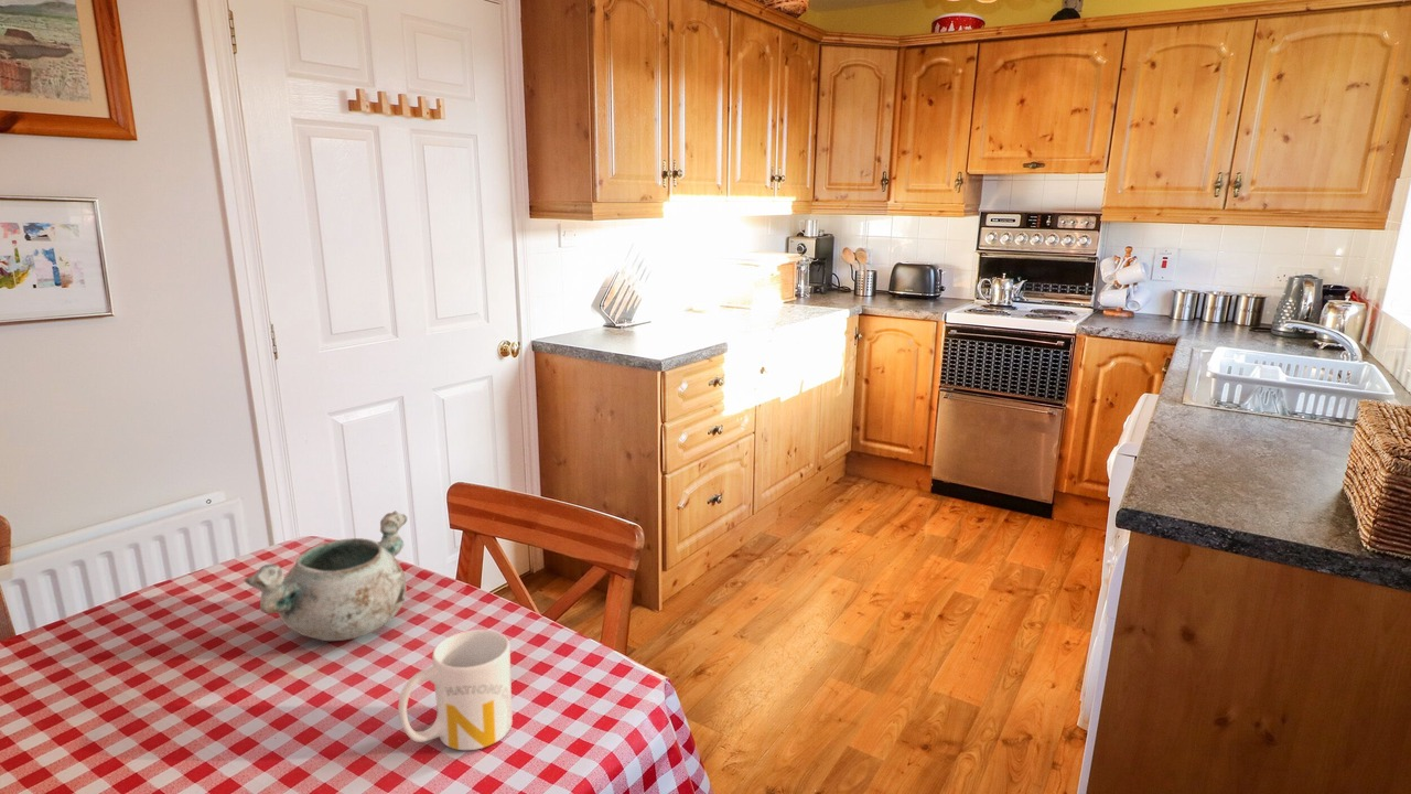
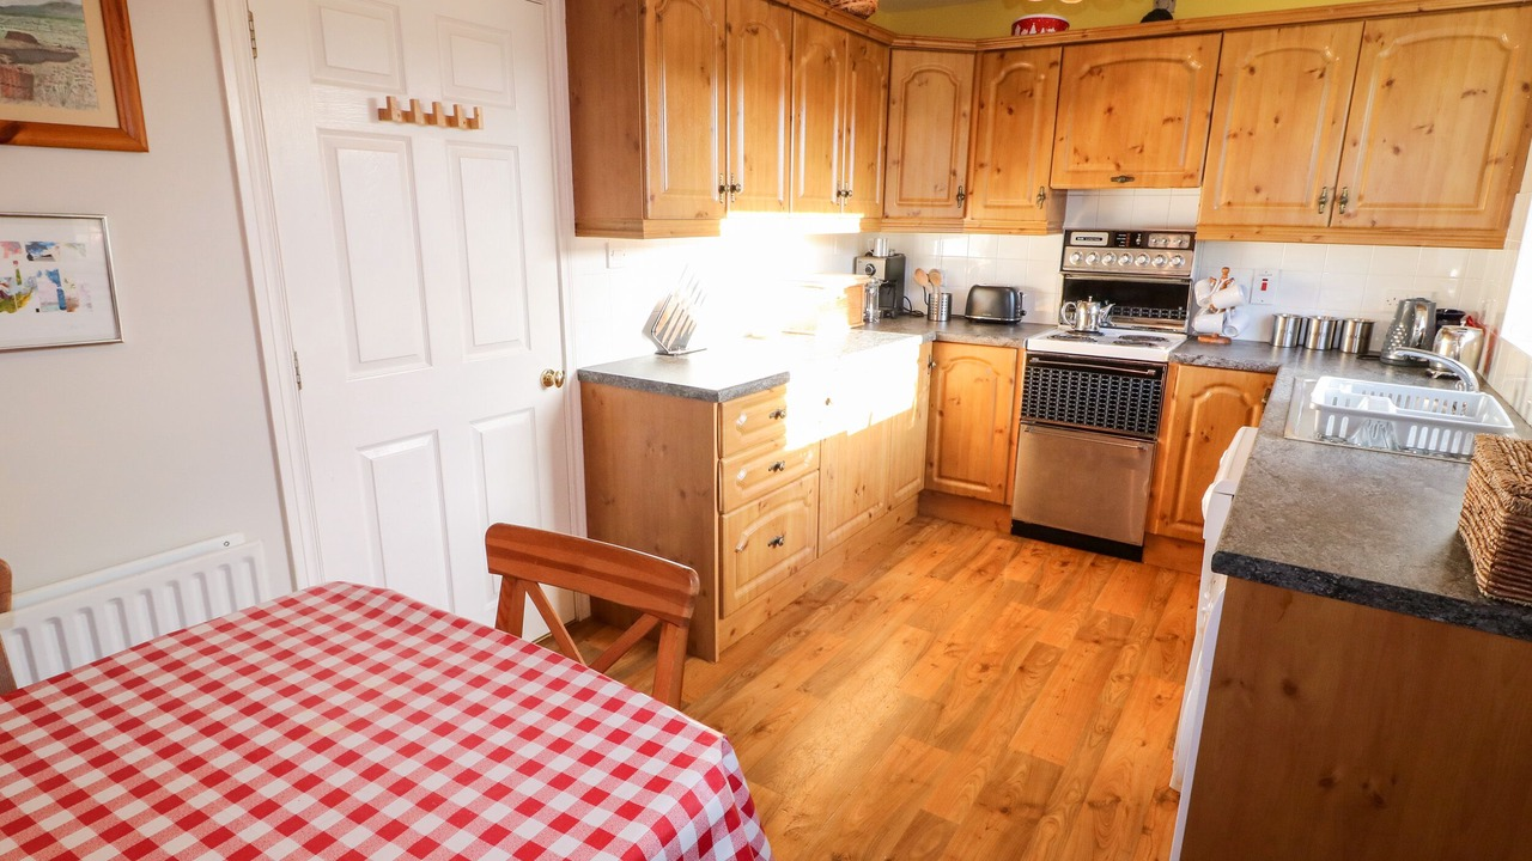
- decorative bowl [244,511,408,642]
- mug [397,629,514,751]
